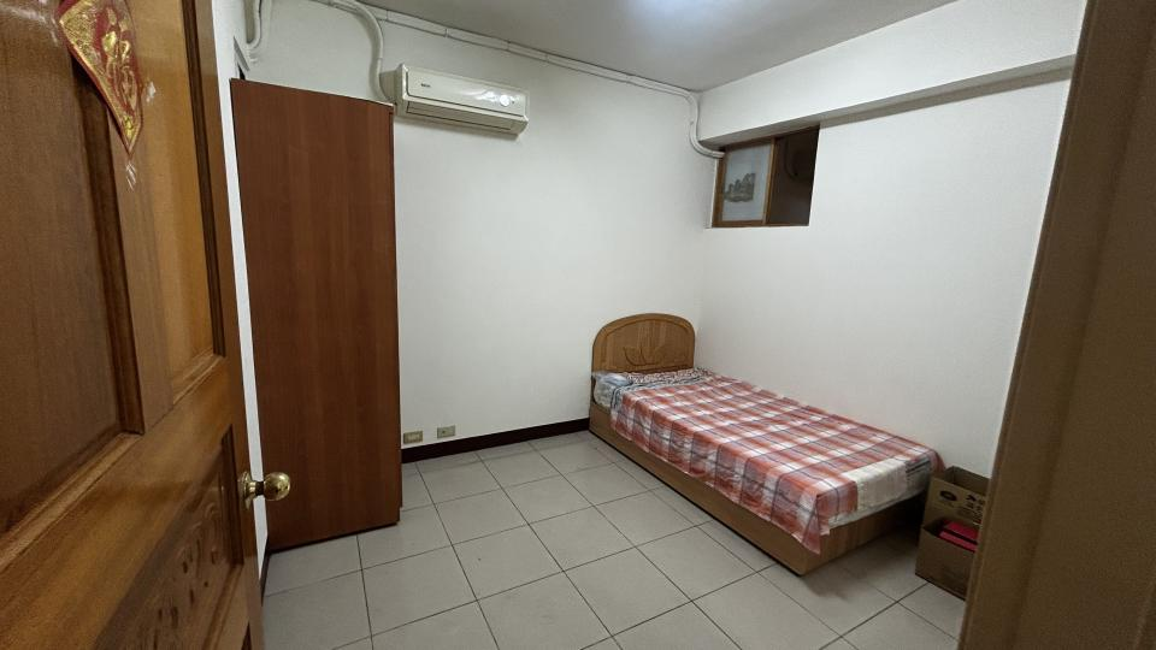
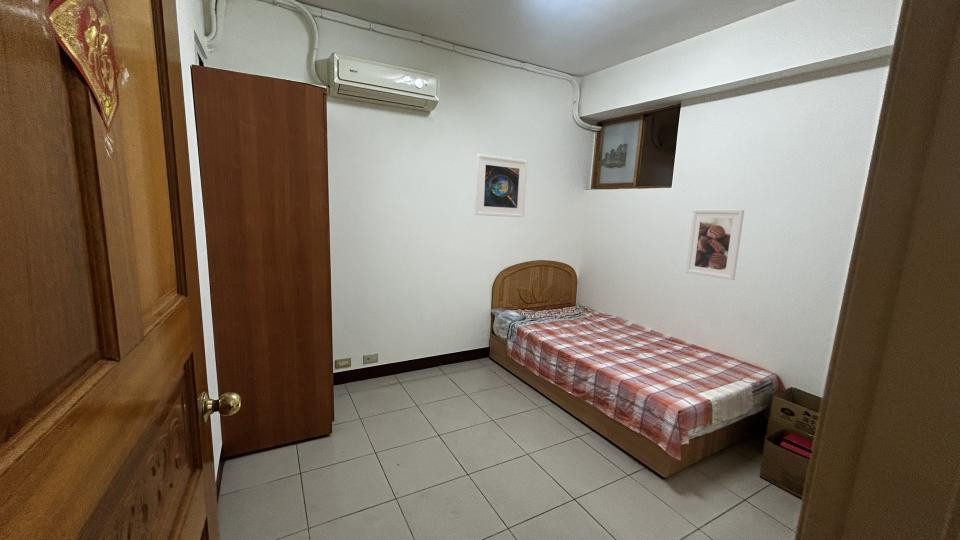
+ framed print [474,153,528,218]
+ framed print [685,208,745,281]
